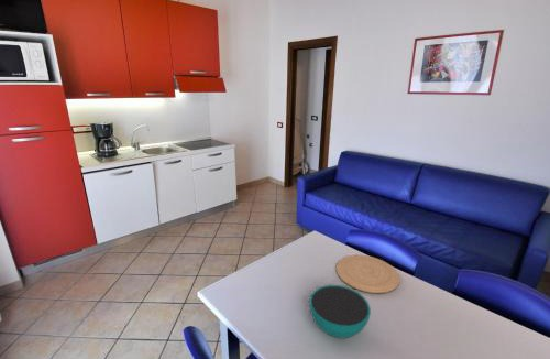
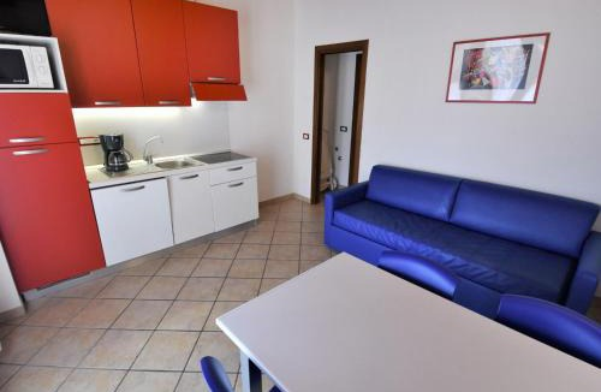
- plate [336,254,400,294]
- bowl [308,284,372,339]
